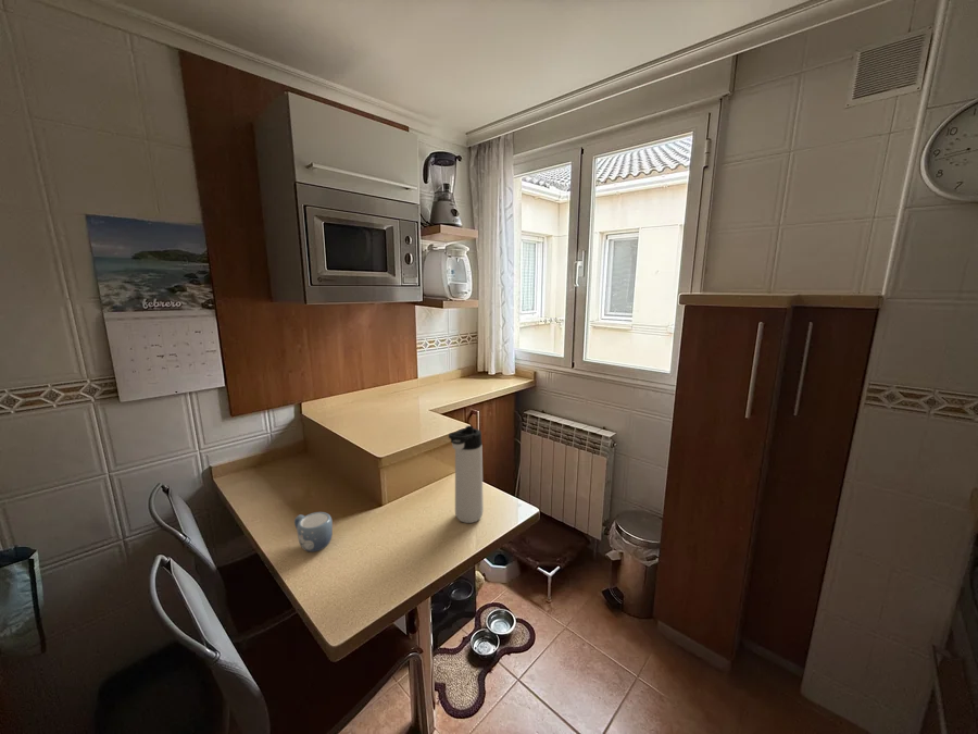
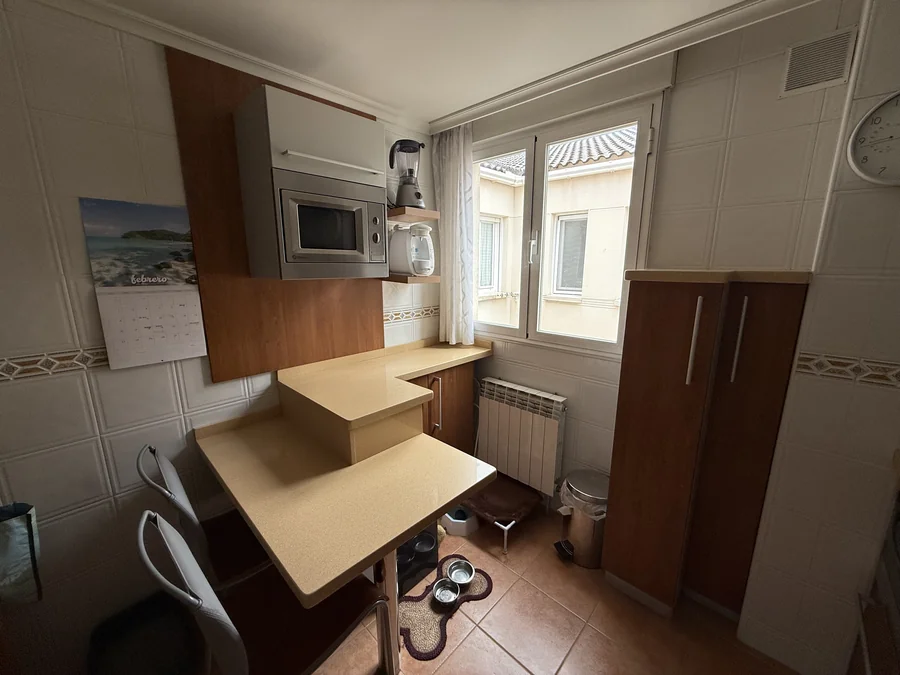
- thermos bottle [448,424,485,524]
- mug [293,511,334,553]
